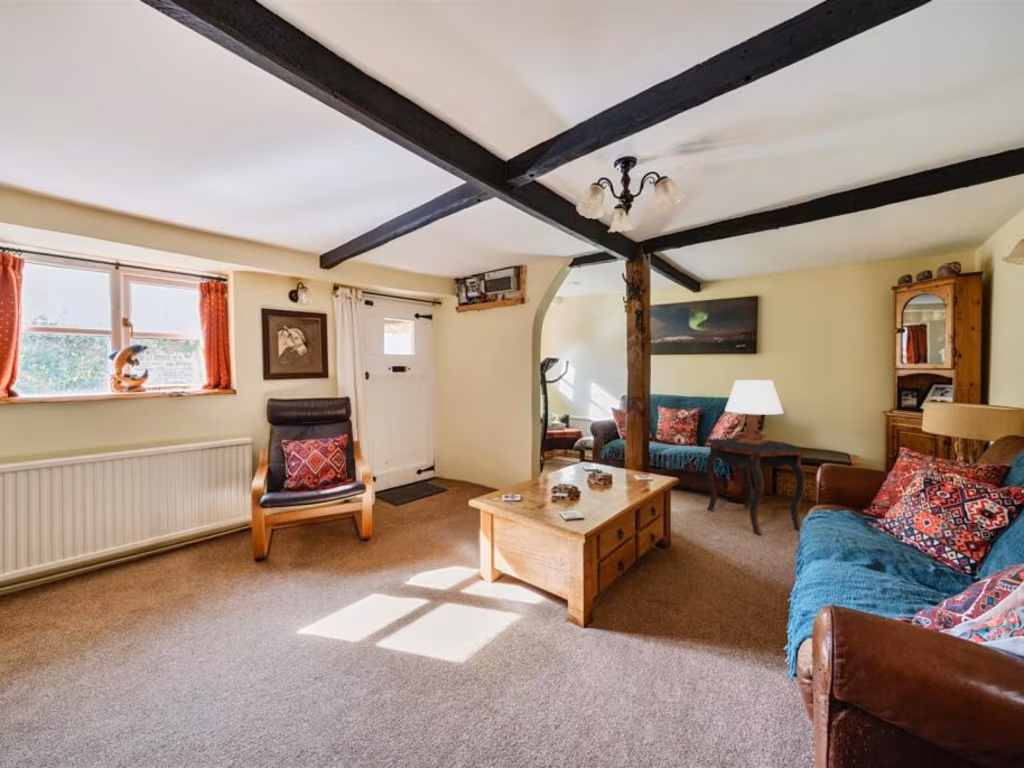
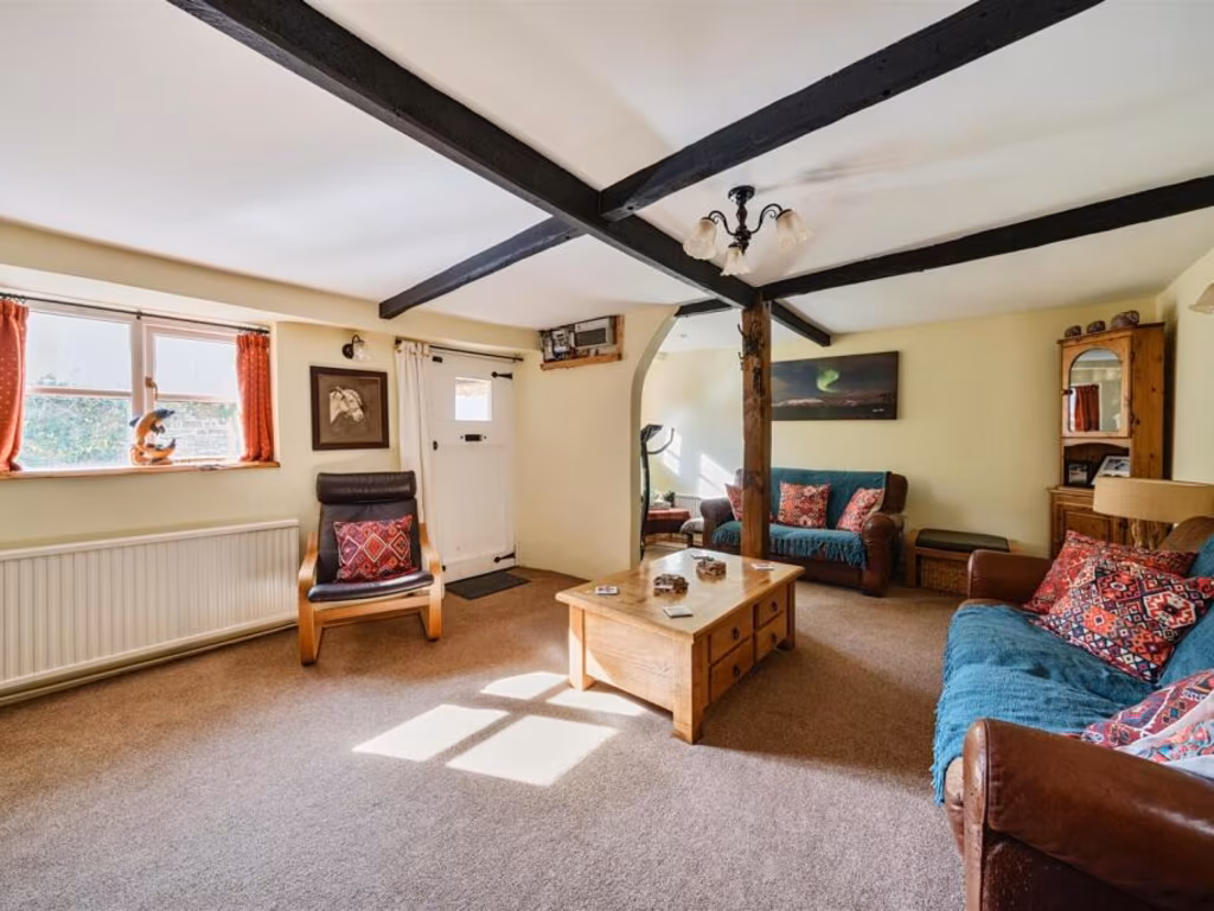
- side table [705,437,807,536]
- table lamp [724,379,785,445]
